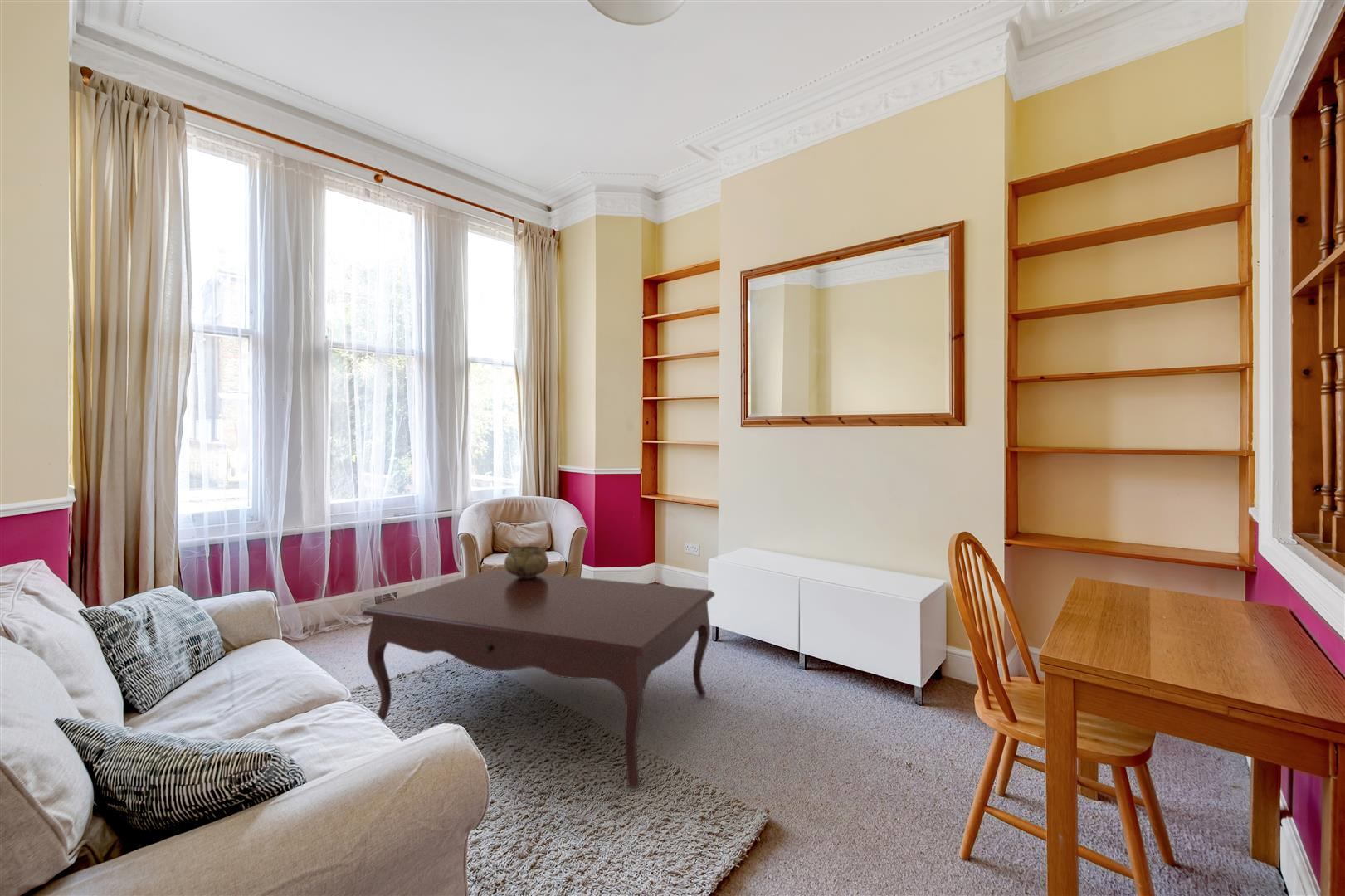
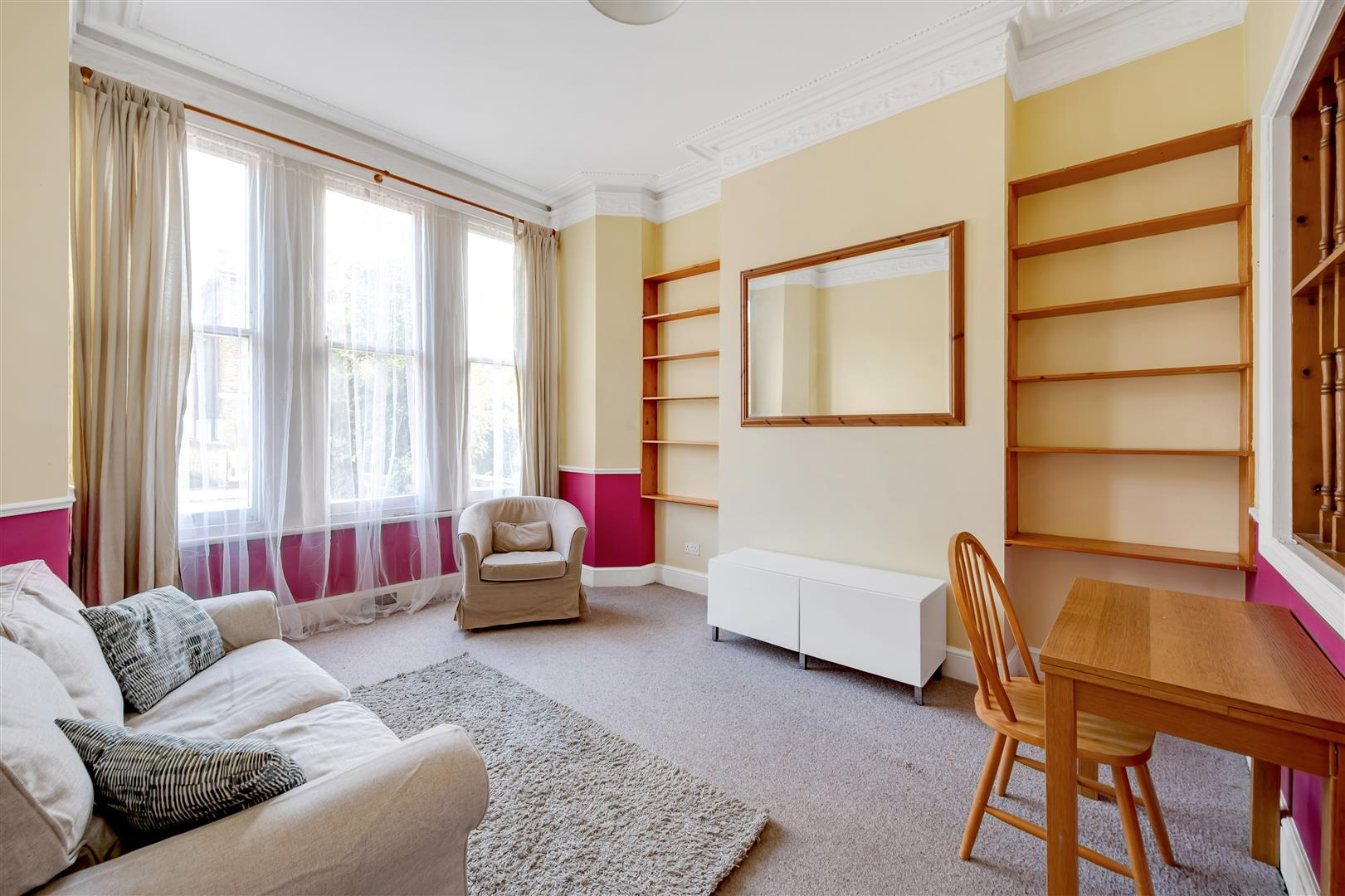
- coffee table [361,568,715,789]
- decorative bowl [504,545,549,577]
